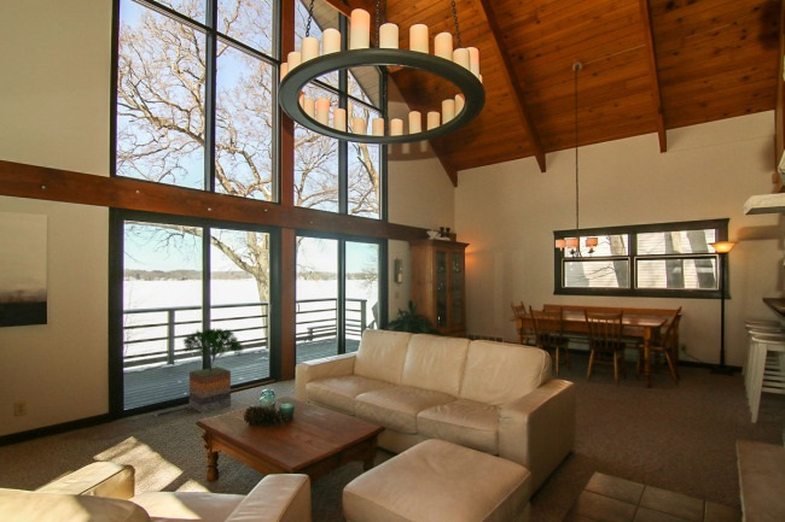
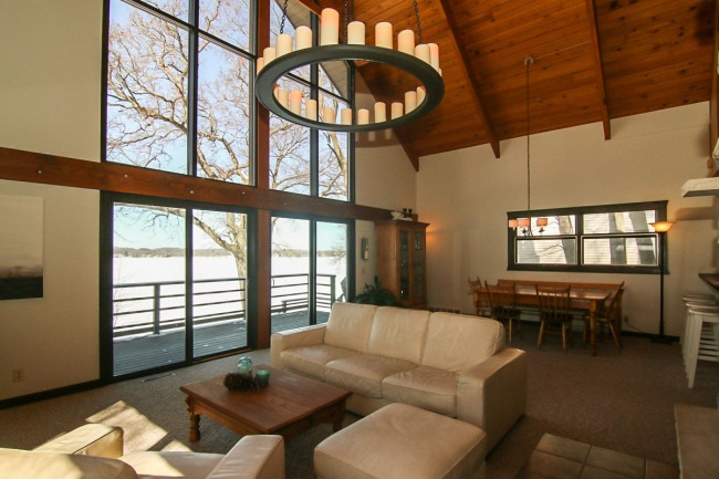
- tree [181,327,245,415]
